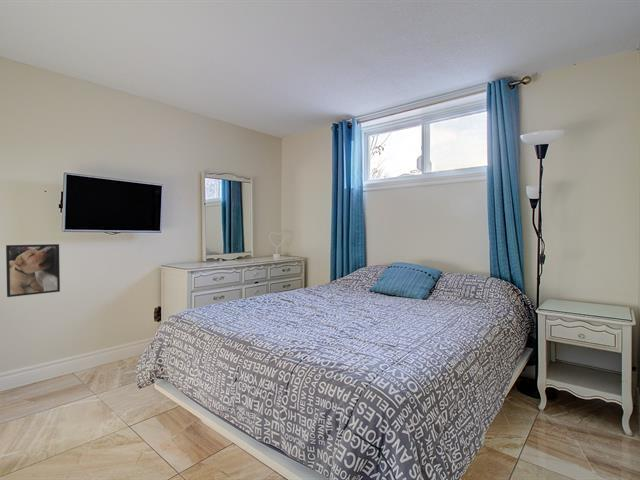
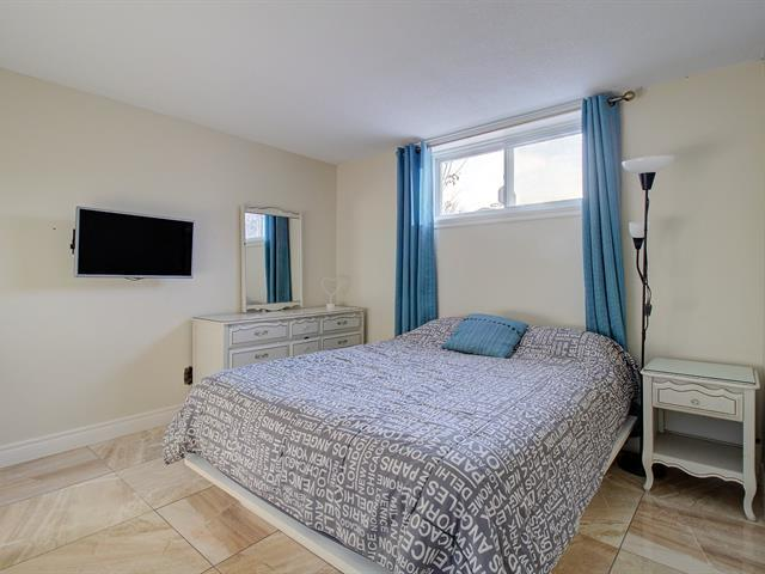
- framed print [5,243,61,298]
